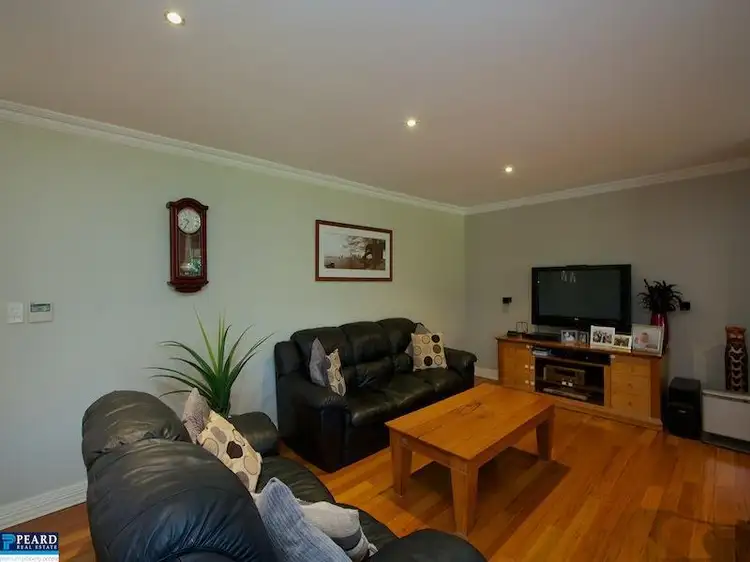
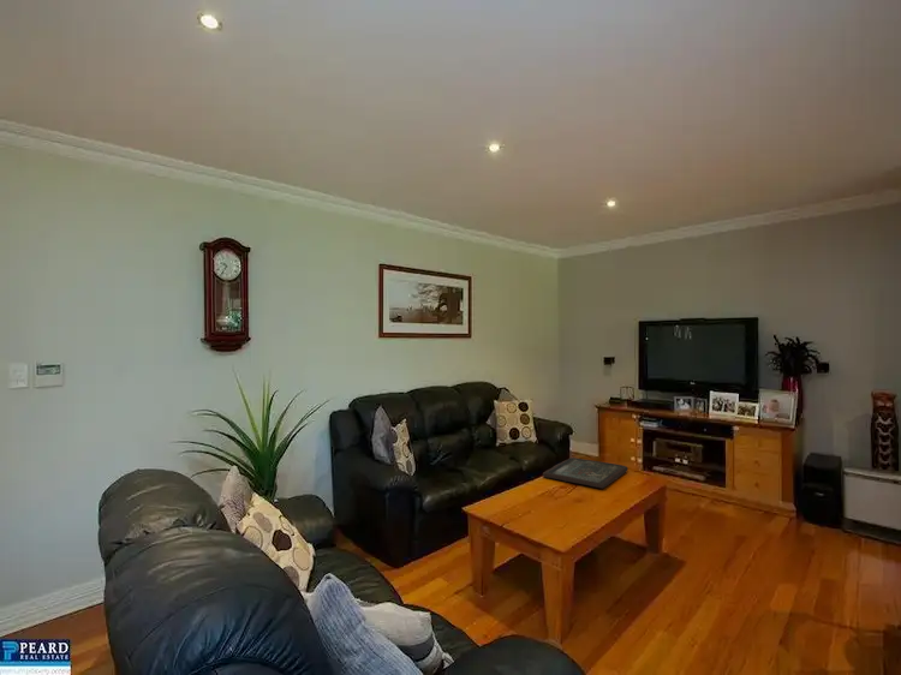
+ board game [542,456,629,489]
